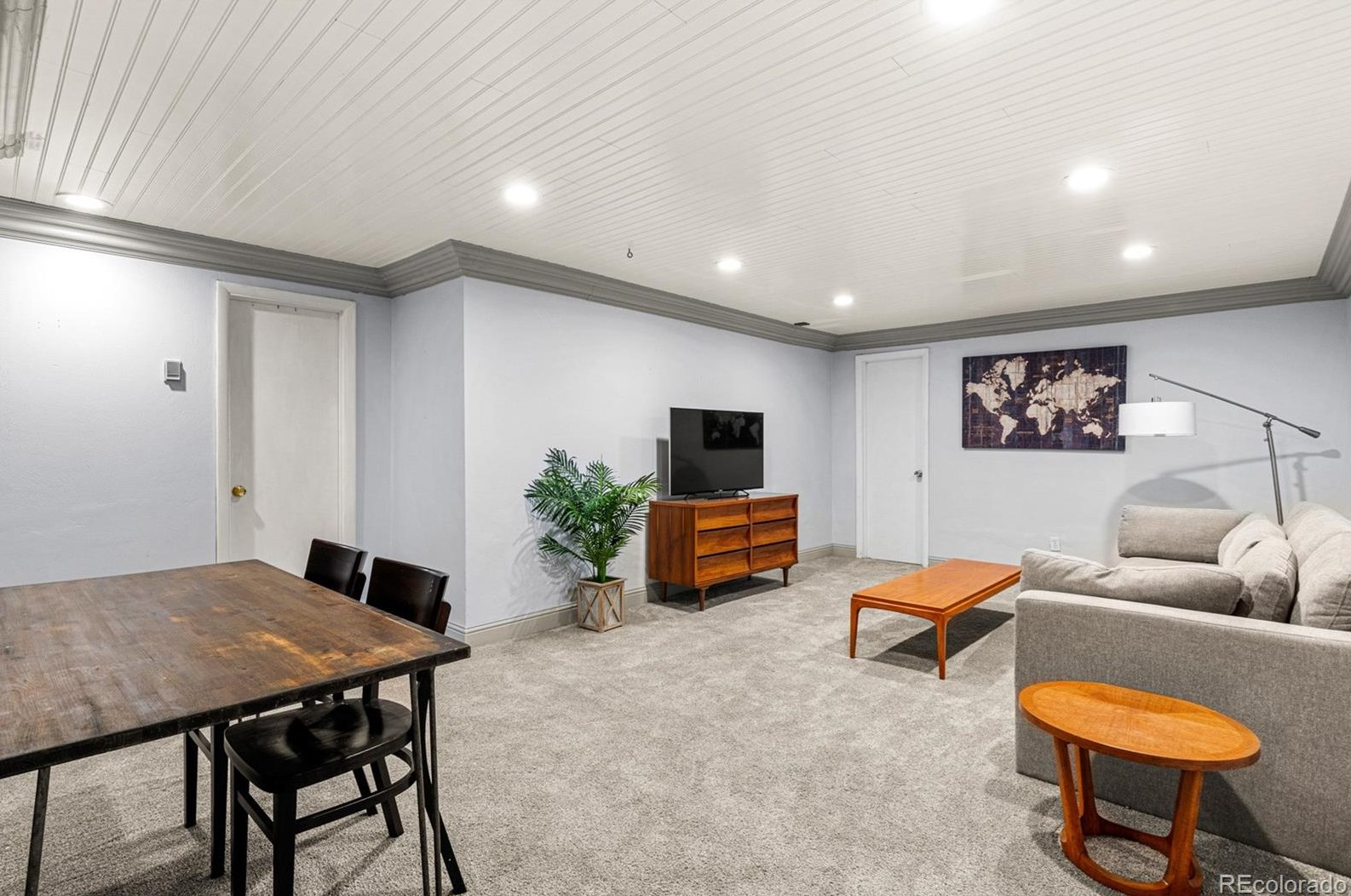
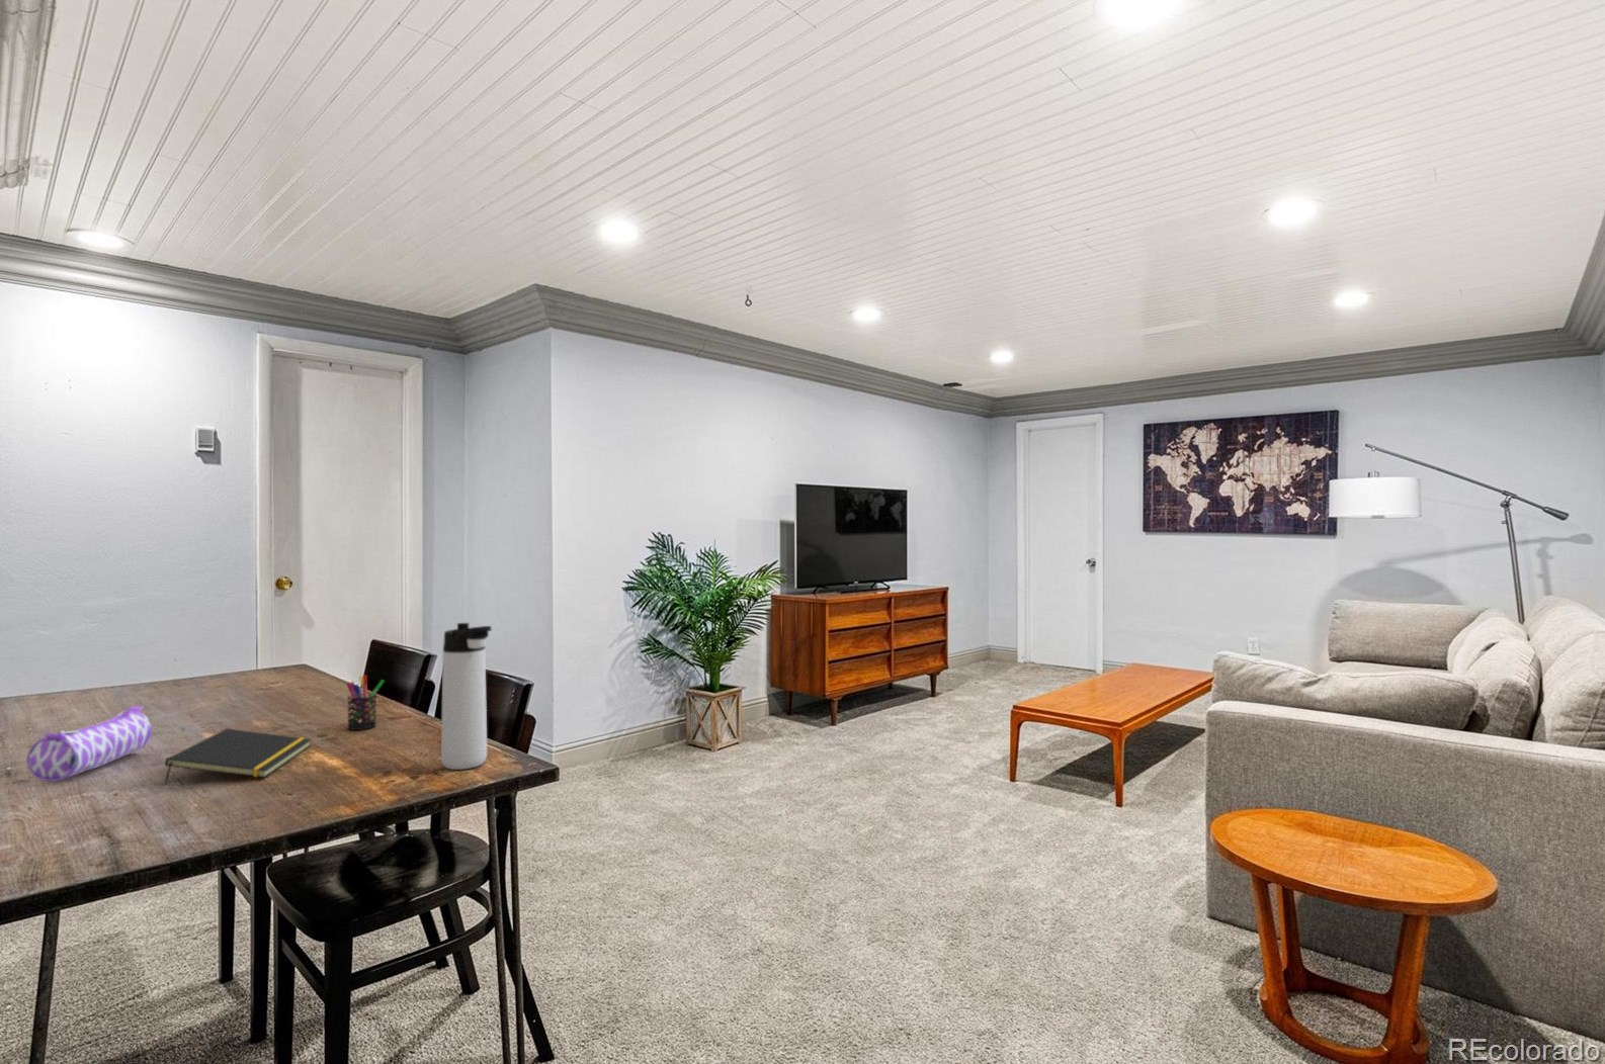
+ pen holder [345,673,386,732]
+ notepad [163,727,312,786]
+ thermos bottle [441,622,493,771]
+ pencil case [25,705,153,783]
